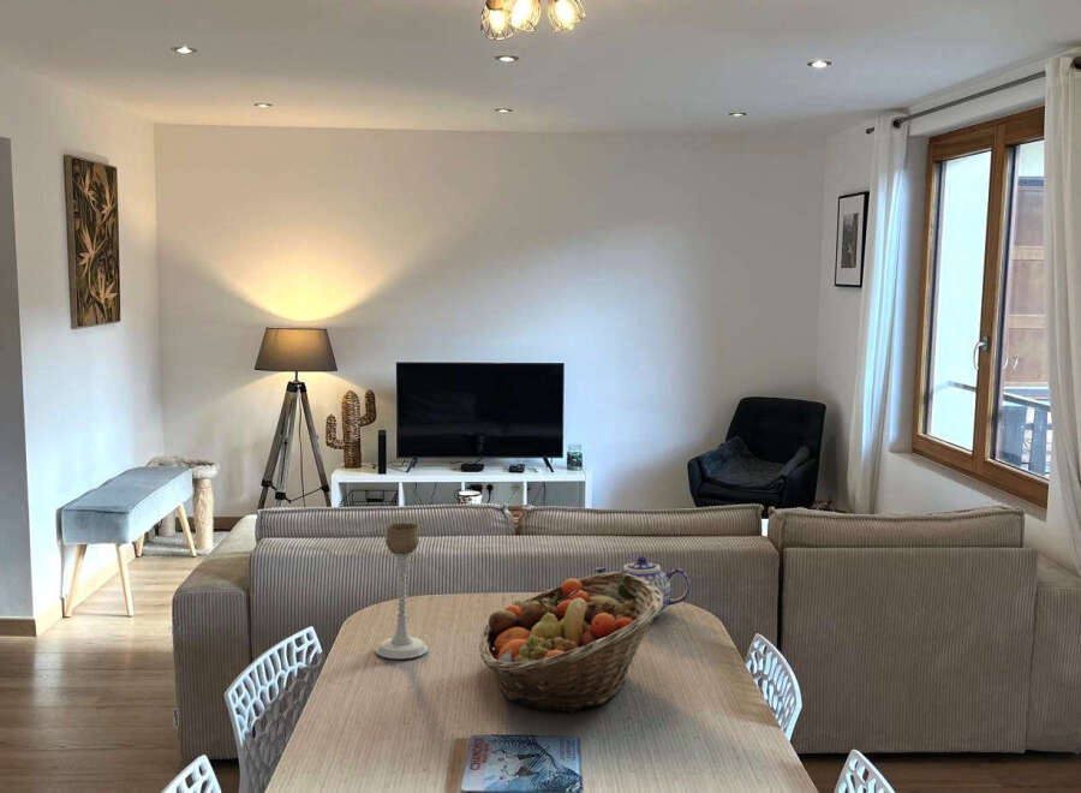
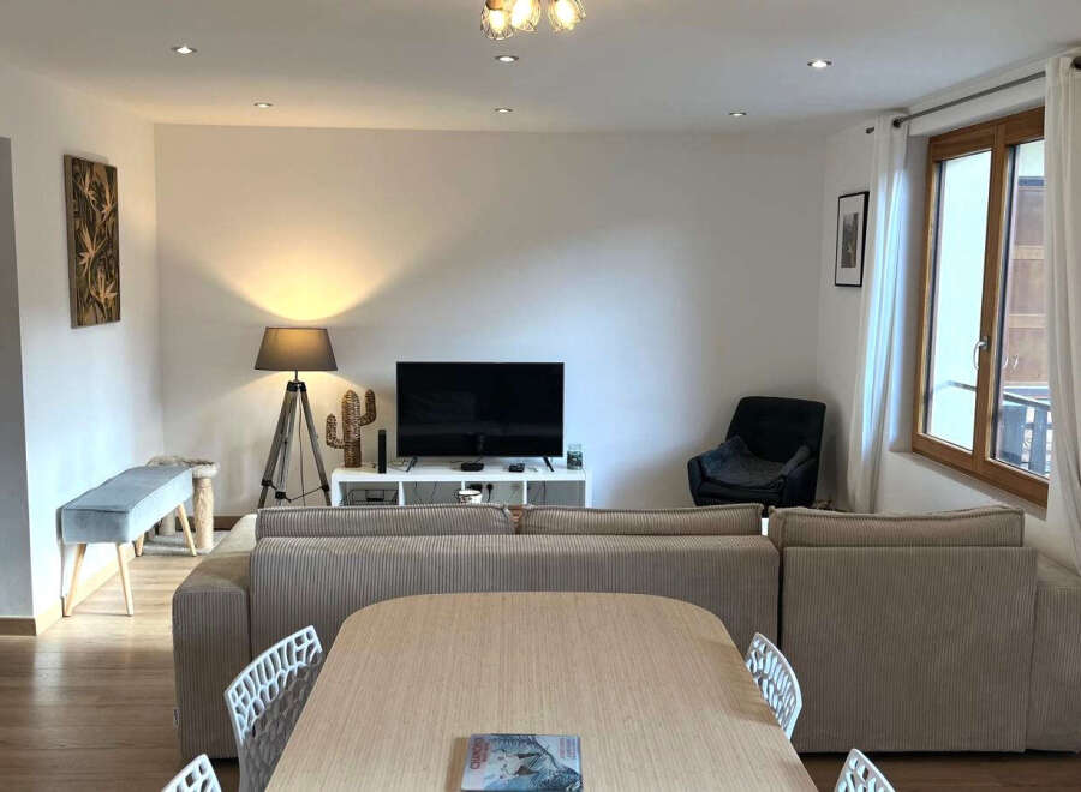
- teapot [593,555,691,616]
- fruit basket [478,571,664,714]
- candle holder [375,521,429,660]
